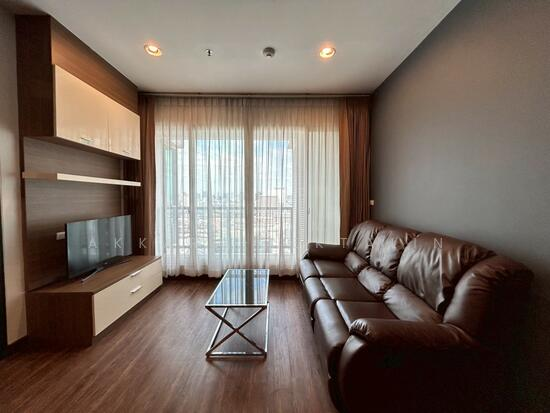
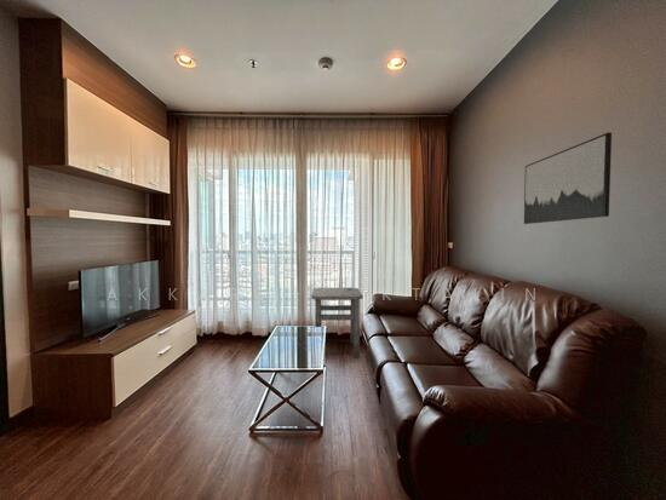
+ side table [310,287,364,360]
+ wall art [523,132,613,225]
